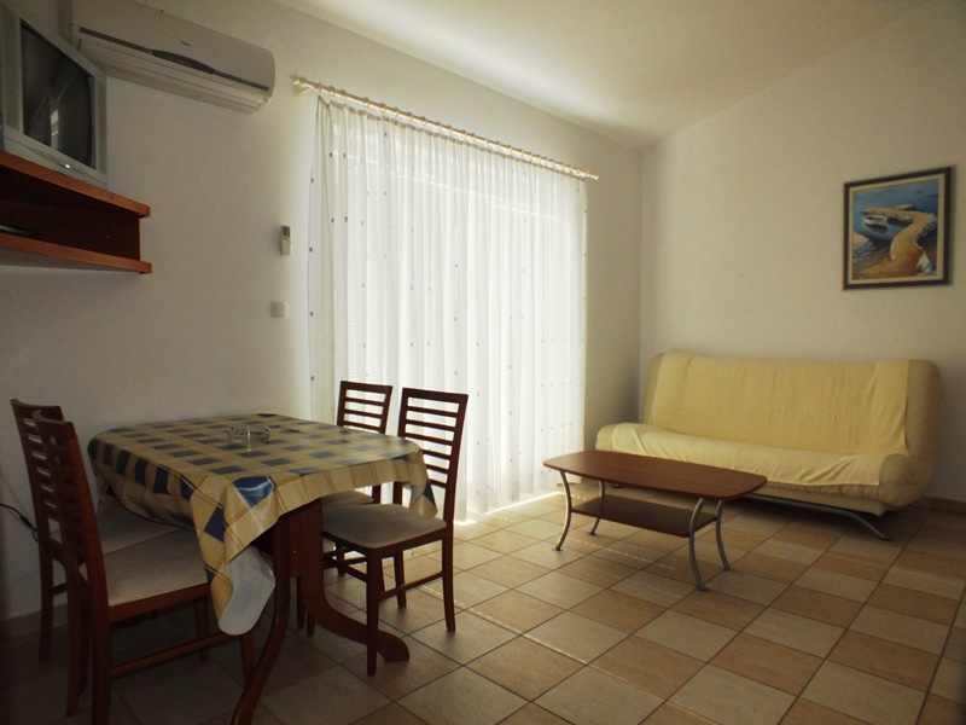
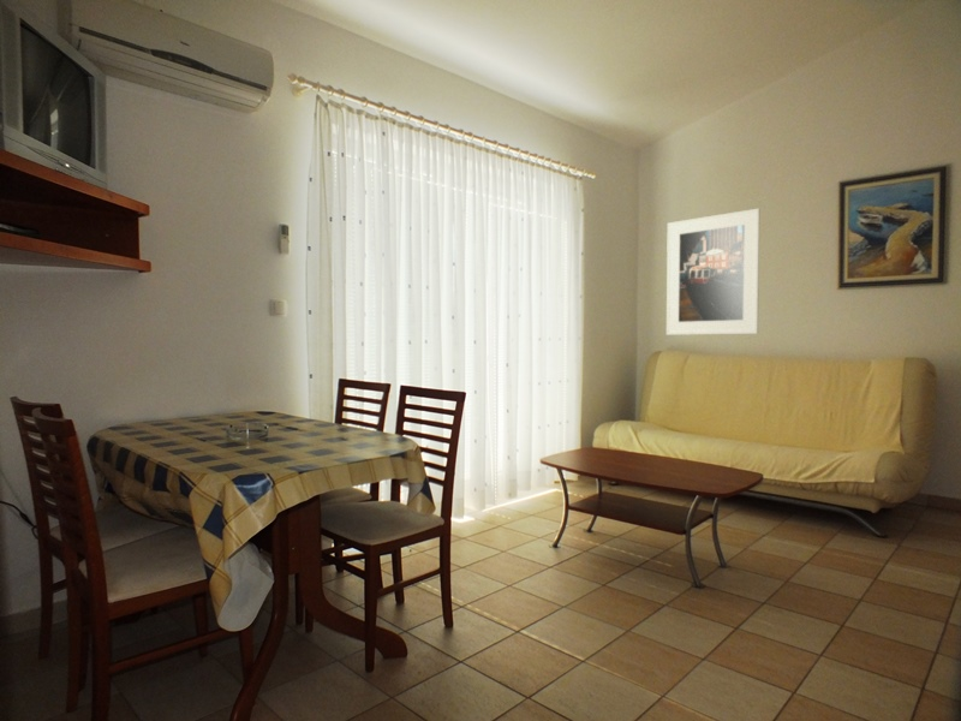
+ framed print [665,208,760,336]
